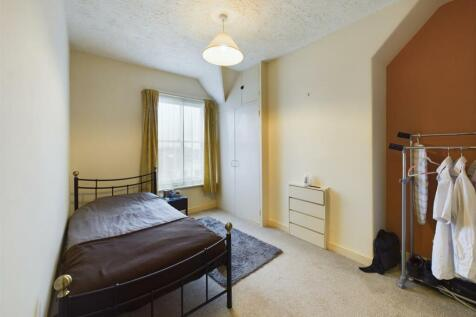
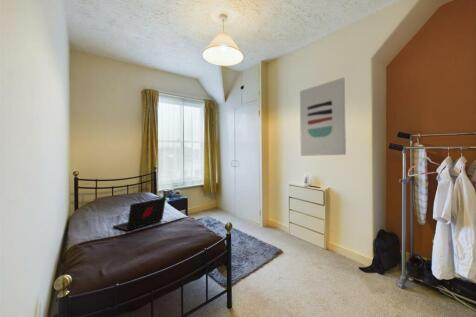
+ laptop [112,196,167,232]
+ wall art [299,77,347,157]
